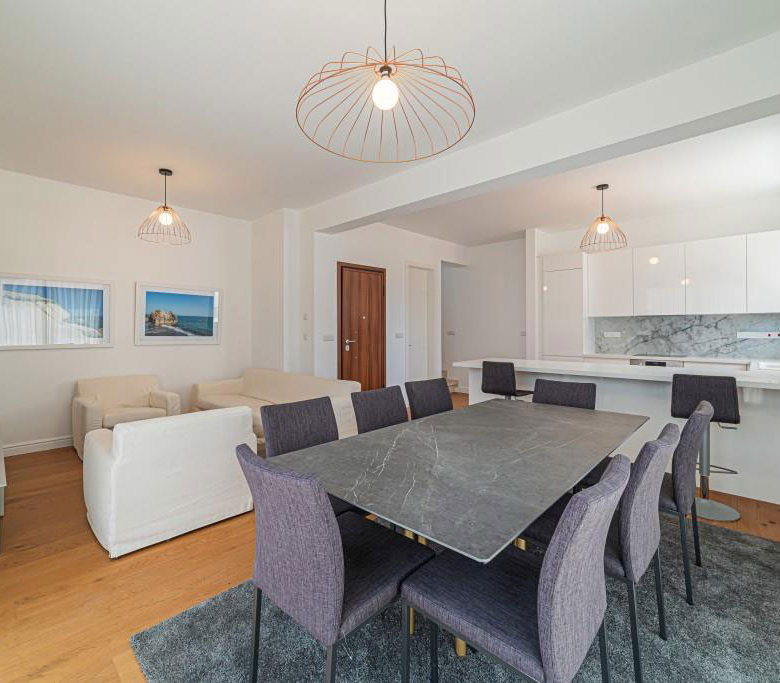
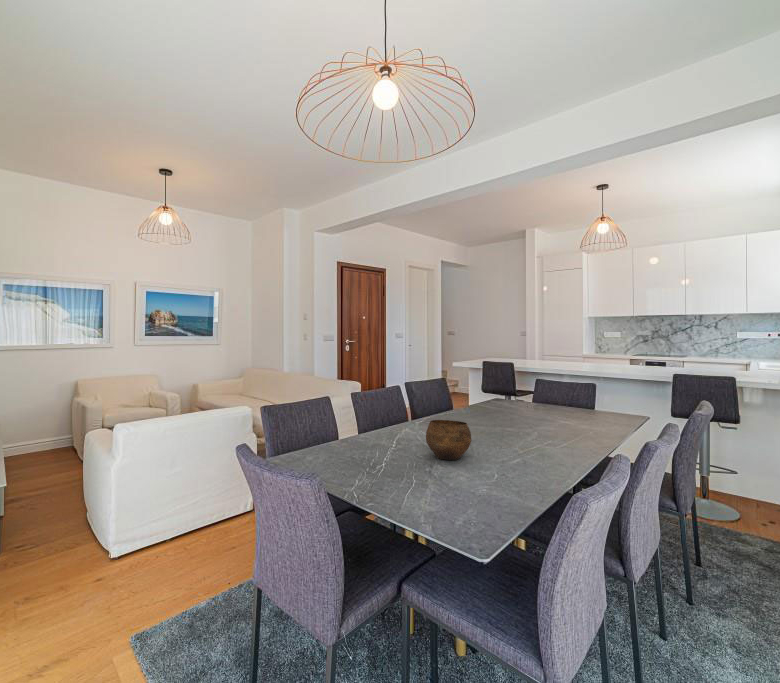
+ bowl [425,419,473,461]
